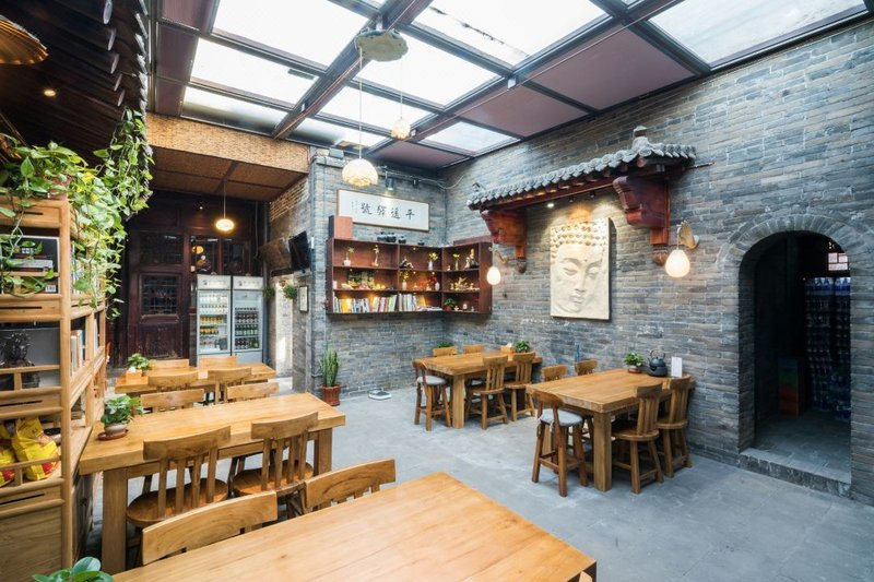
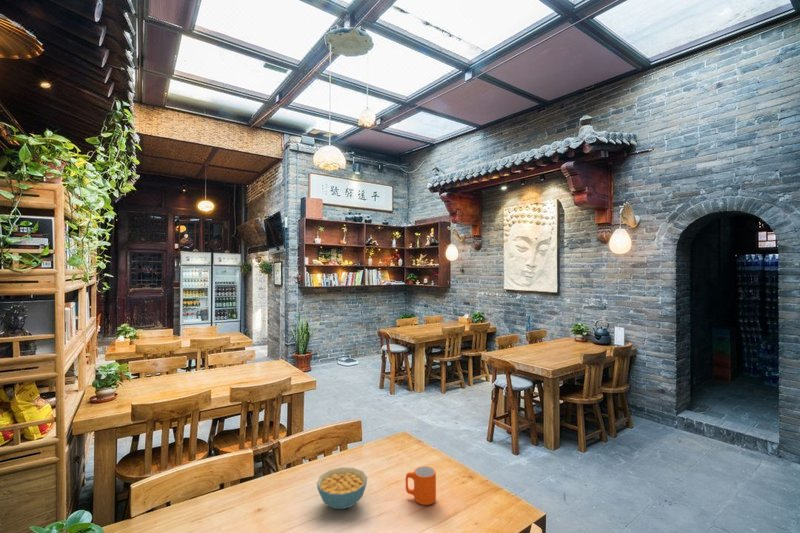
+ cereal bowl [316,466,368,510]
+ mug [405,465,437,506]
